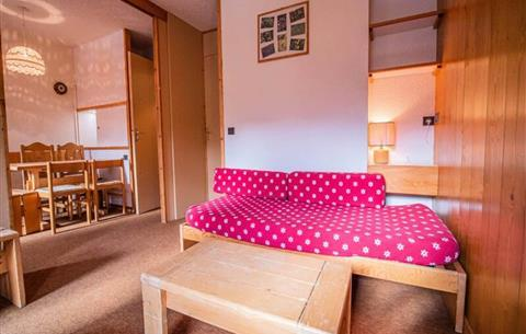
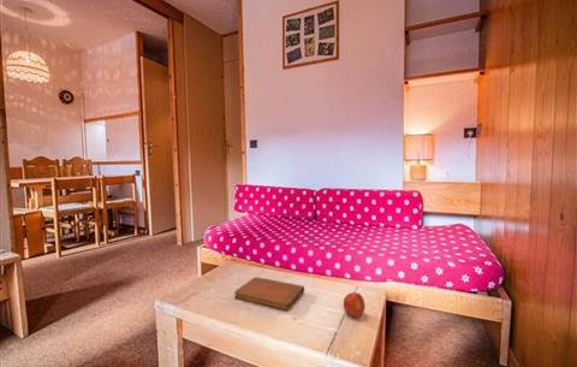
+ notebook [233,276,305,312]
+ fruit [343,291,365,319]
